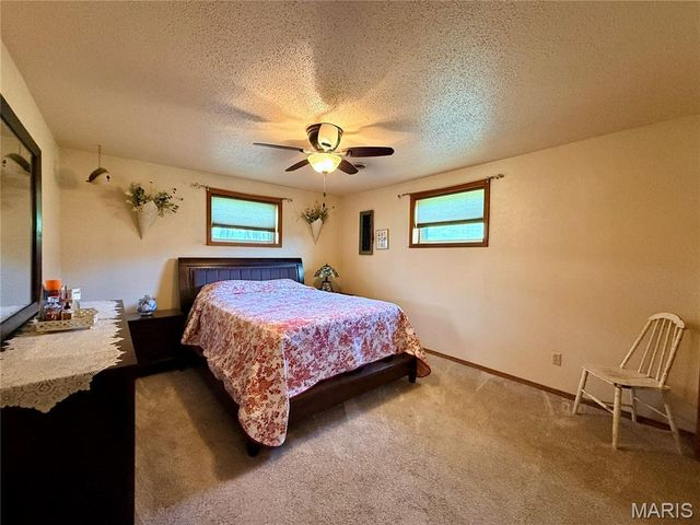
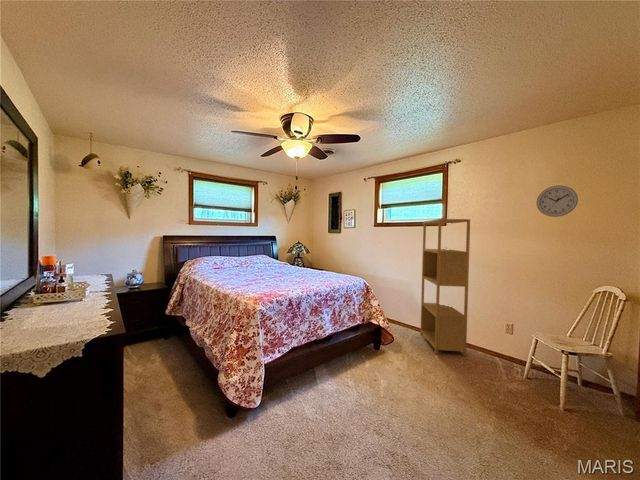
+ shelving unit [419,218,471,357]
+ wall clock [536,185,579,218]
